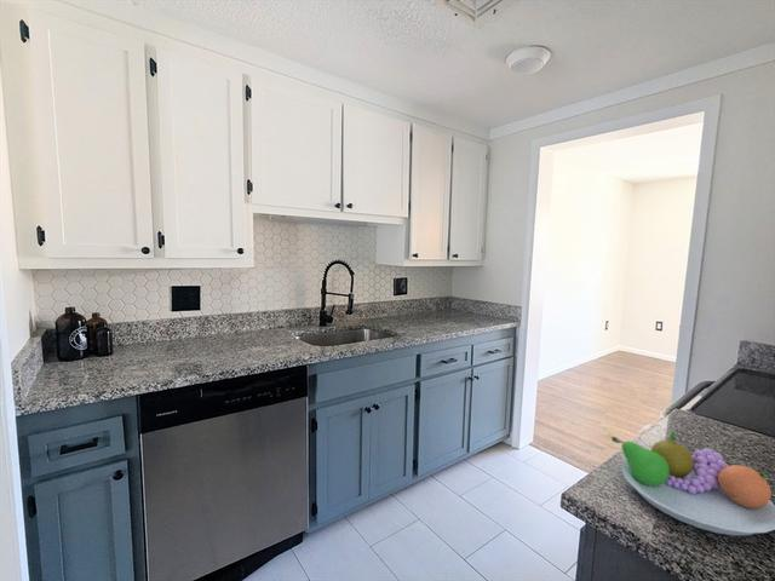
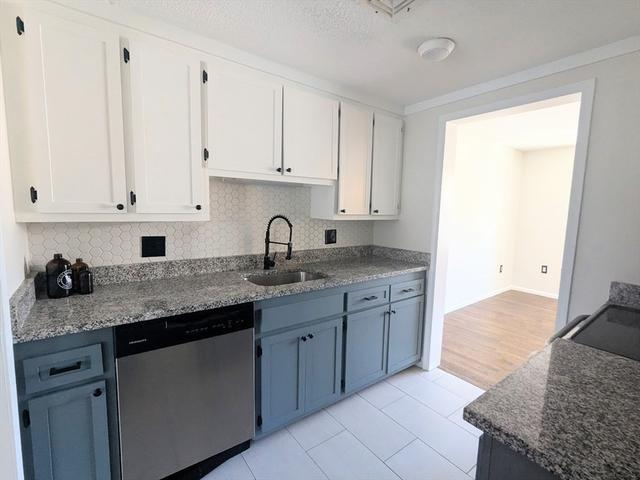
- fruit bowl [610,431,775,536]
